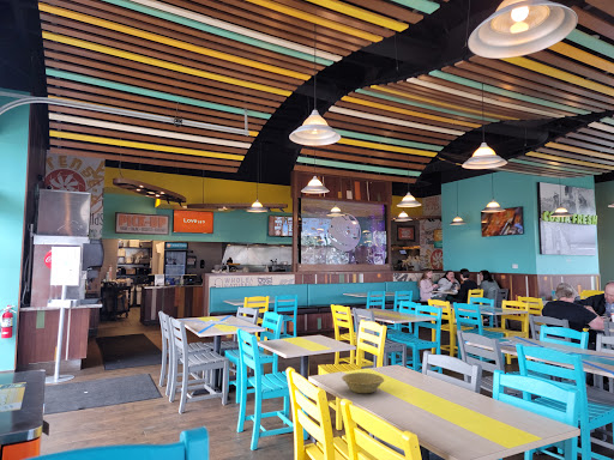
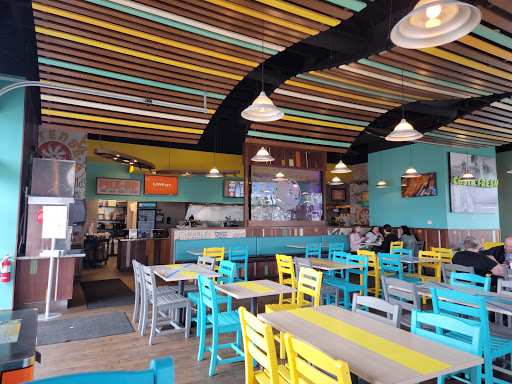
- bowl [341,371,385,394]
